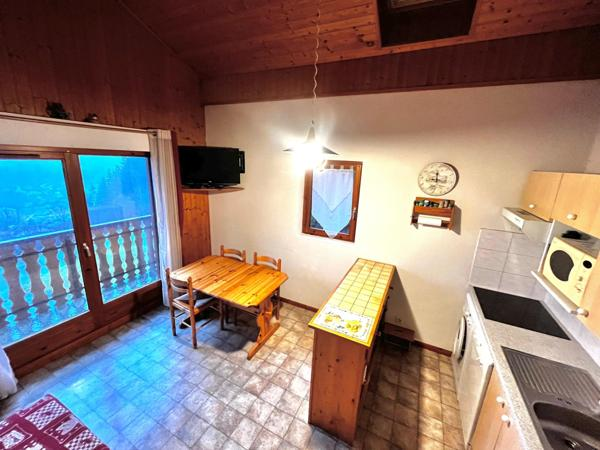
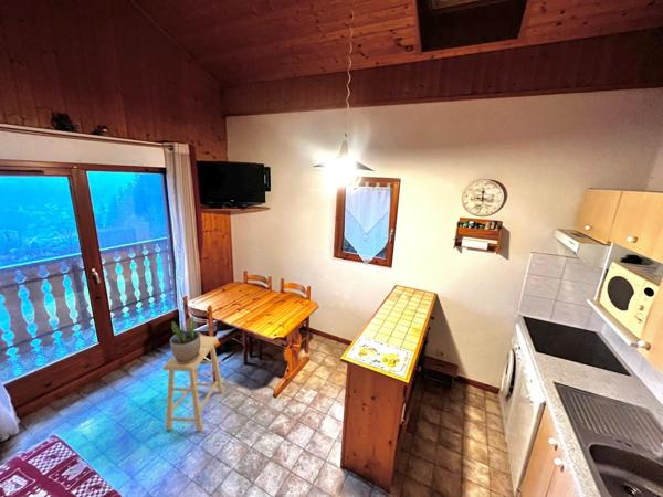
+ stool [161,335,224,432]
+ potted plant [169,315,201,363]
